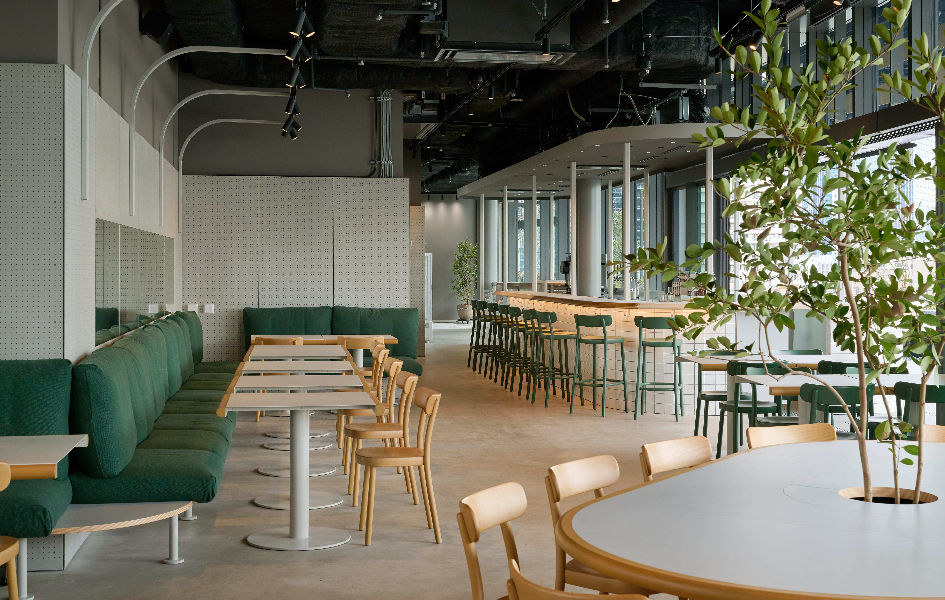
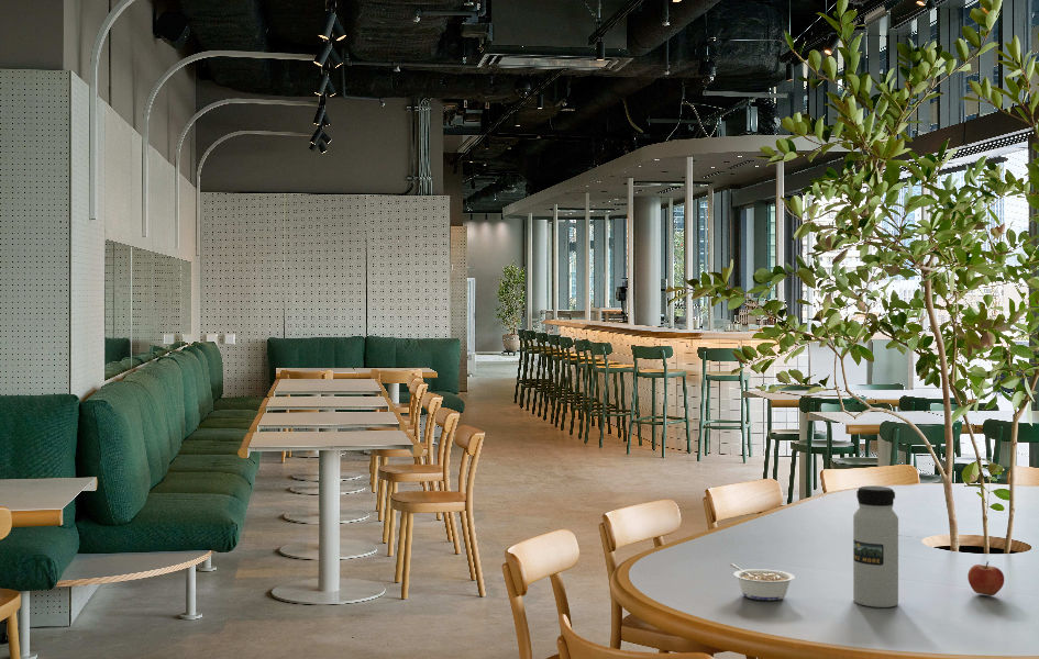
+ legume [729,562,796,601]
+ apple [966,560,1005,596]
+ water bottle [852,485,899,608]
